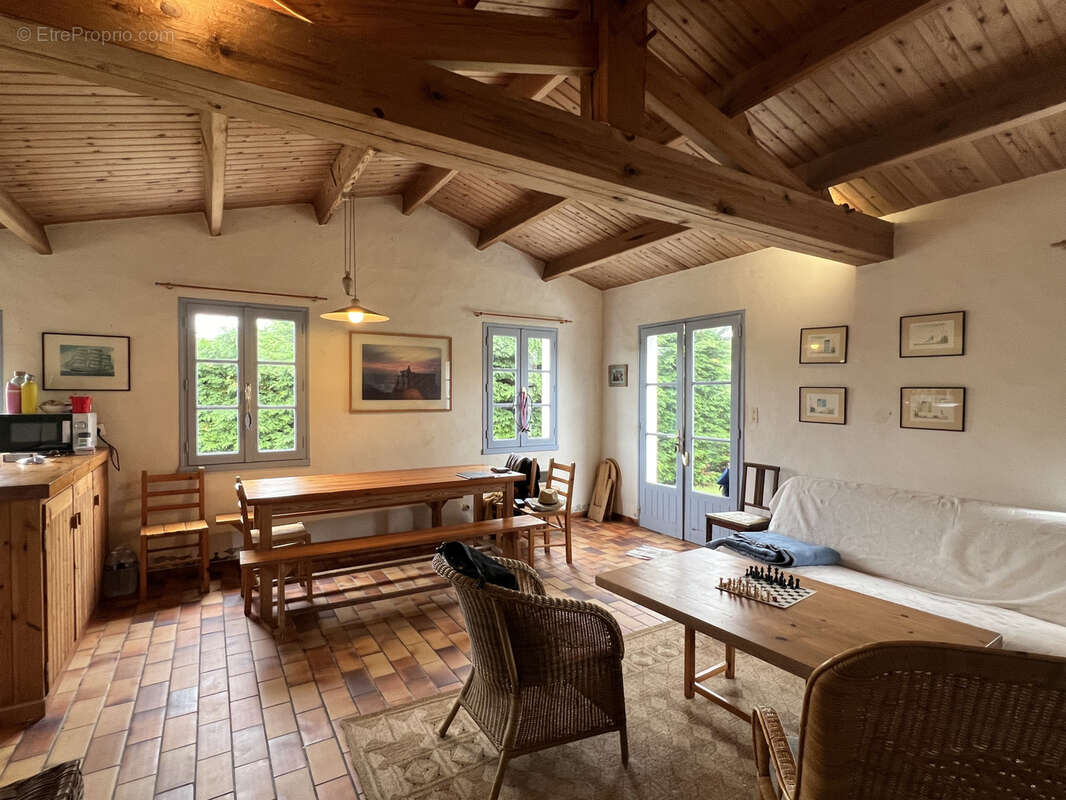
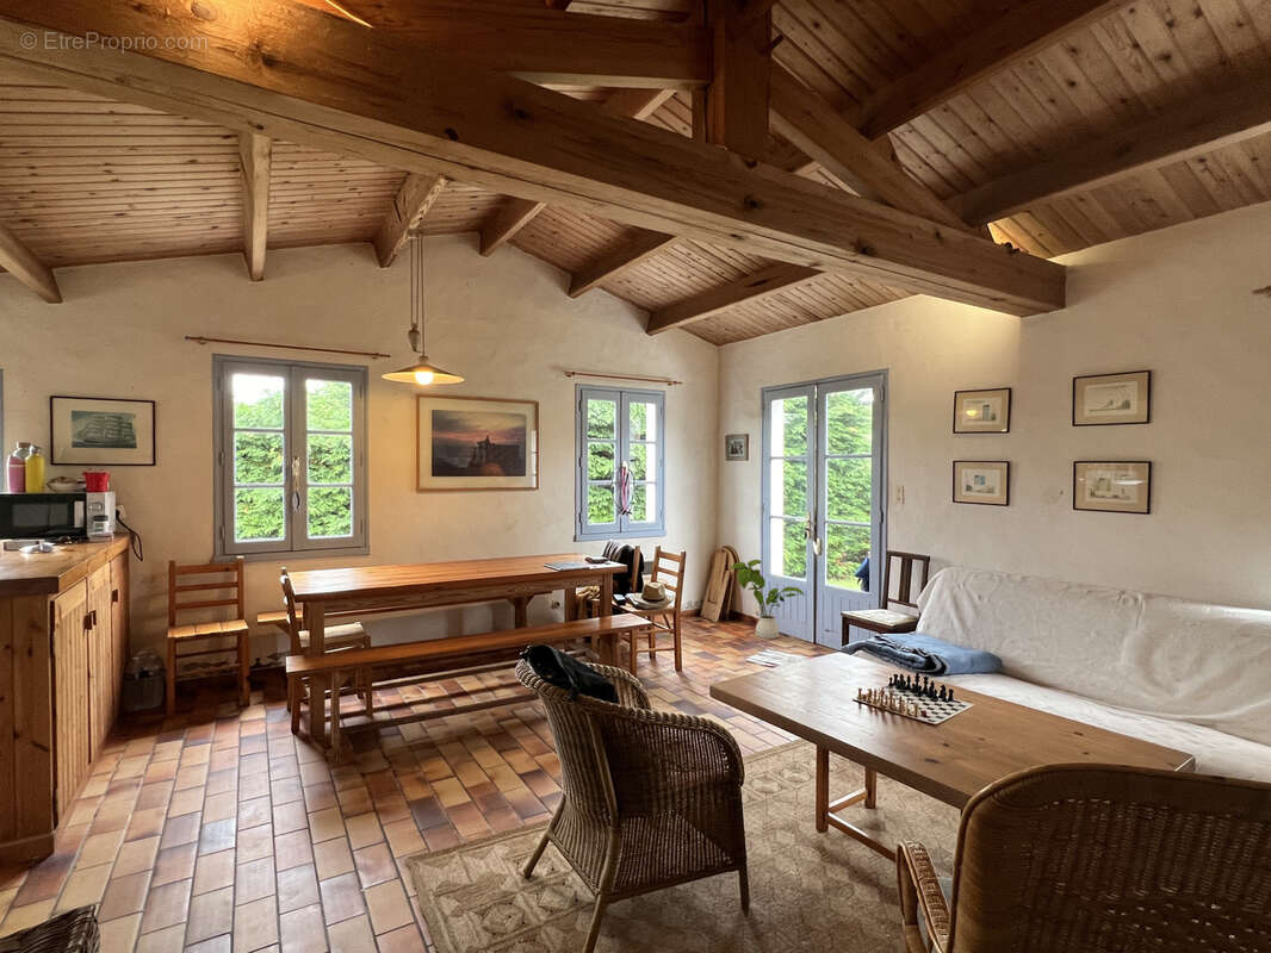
+ house plant [728,559,806,640]
